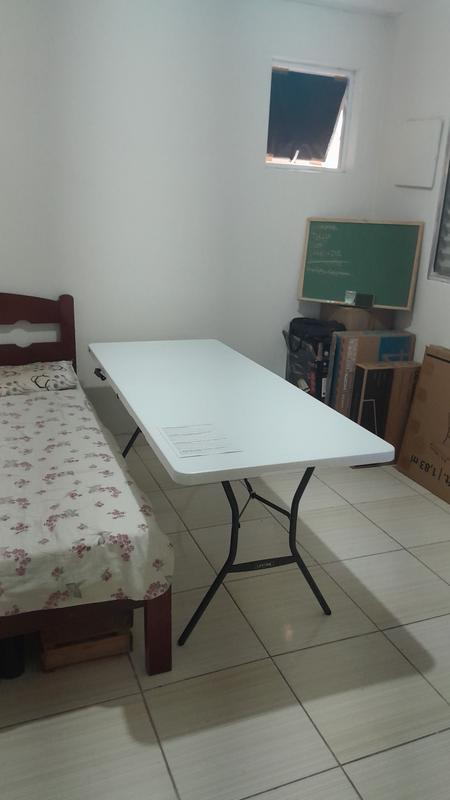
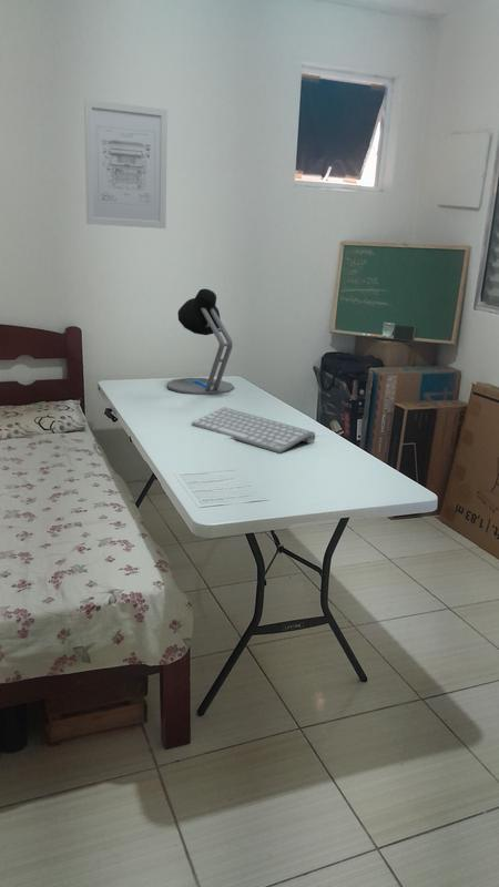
+ desk lamp [165,287,235,396]
+ wall art [83,99,169,230]
+ computer keyboard [191,406,316,455]
